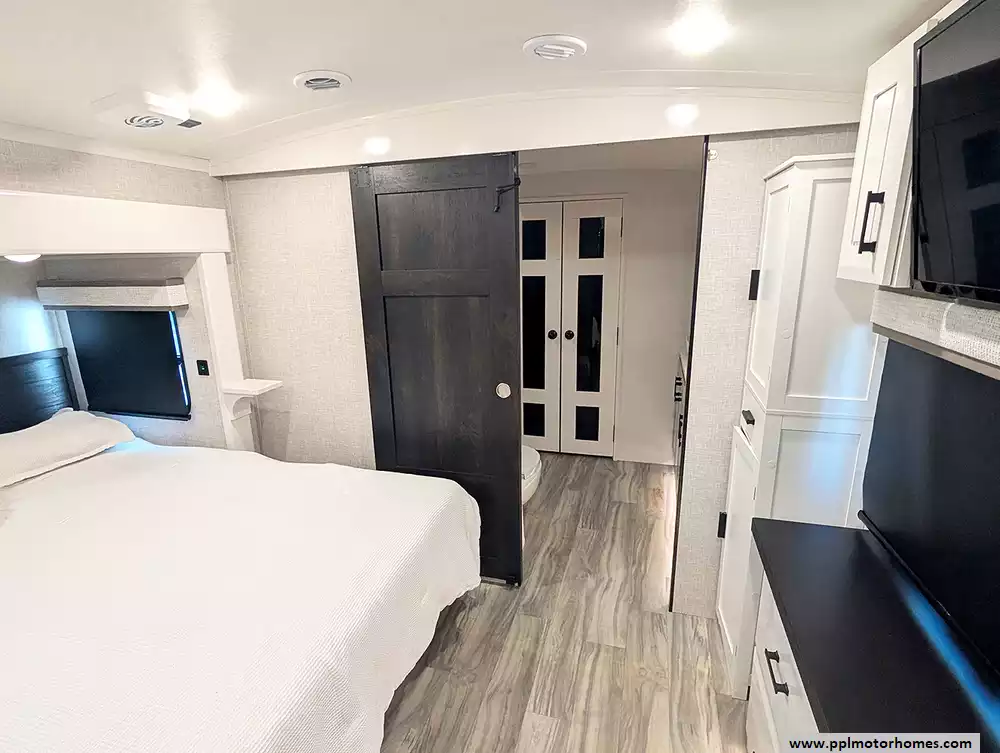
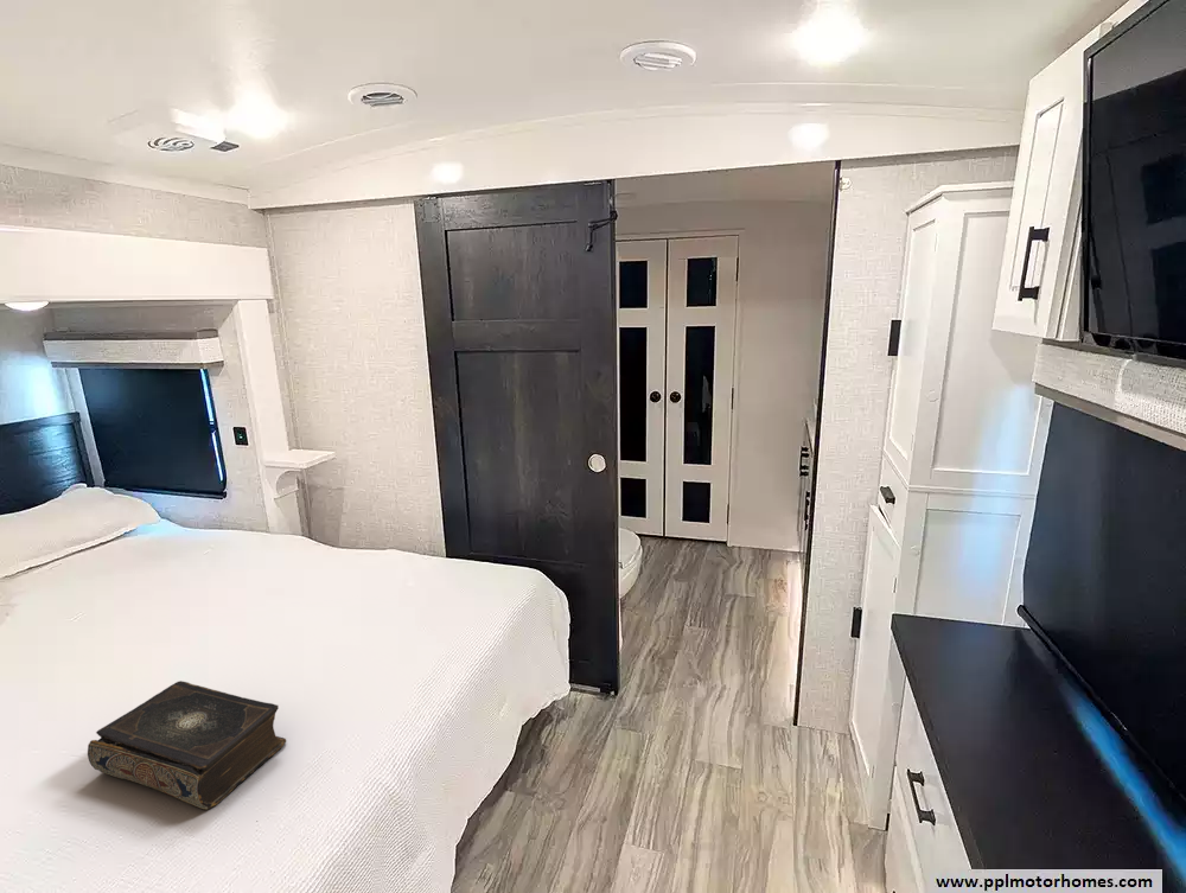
+ book [87,680,287,810]
